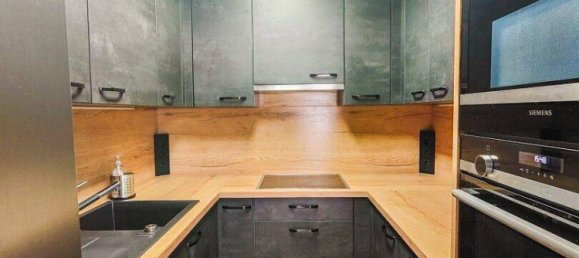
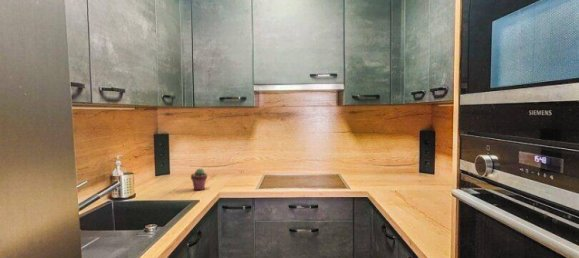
+ potted succulent [190,167,208,191]
